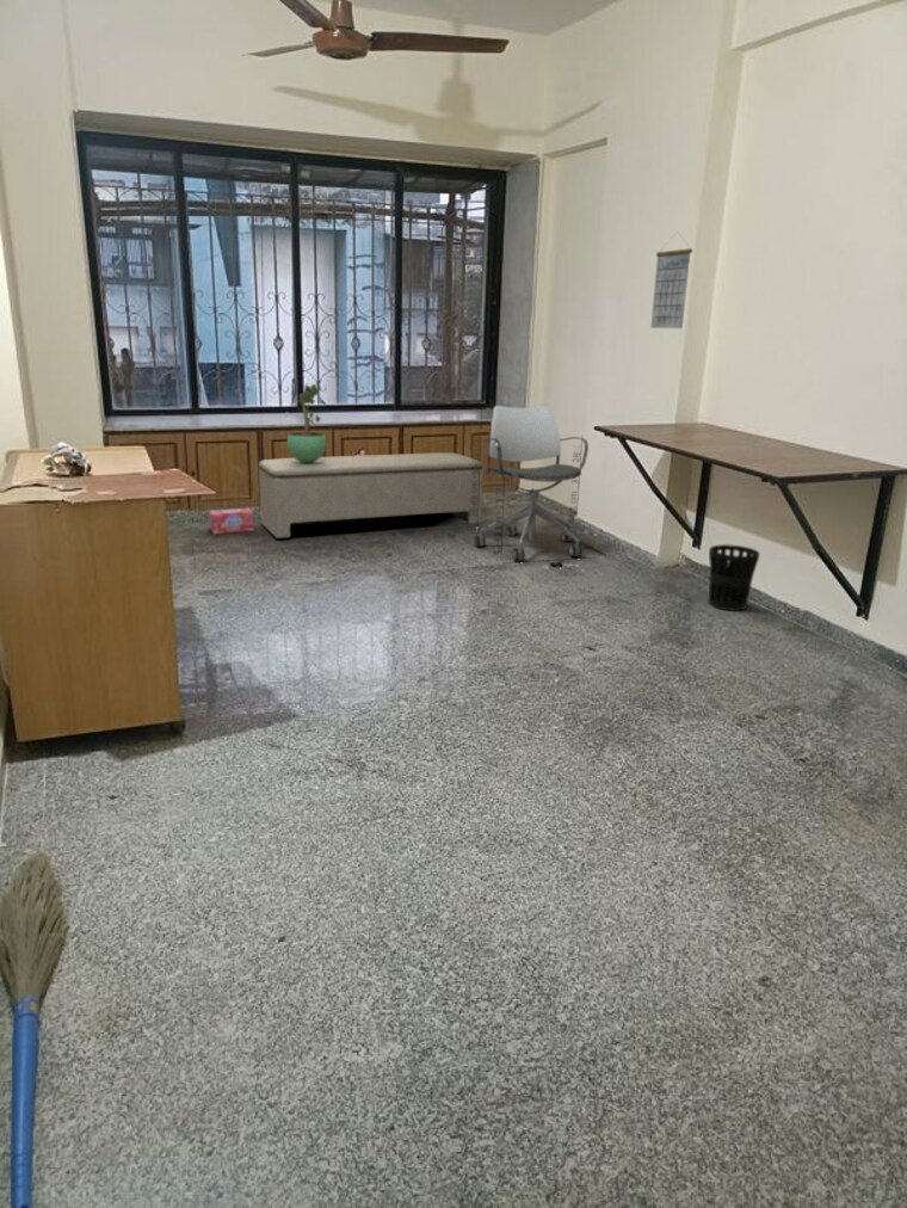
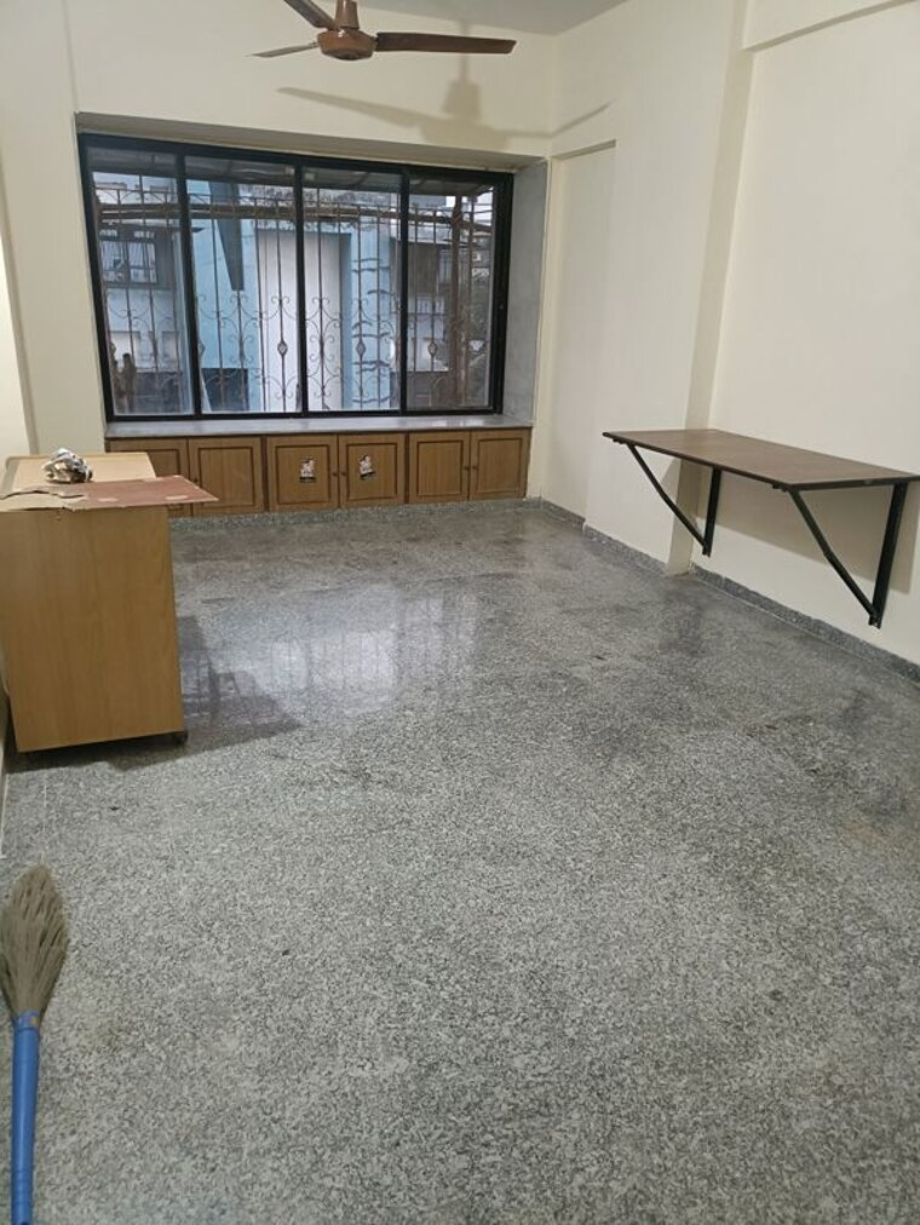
- potted plant [286,383,327,463]
- calendar [649,230,693,329]
- office chair [470,405,606,574]
- box [208,507,255,535]
- wastebasket [708,543,761,612]
- bench [258,451,485,540]
